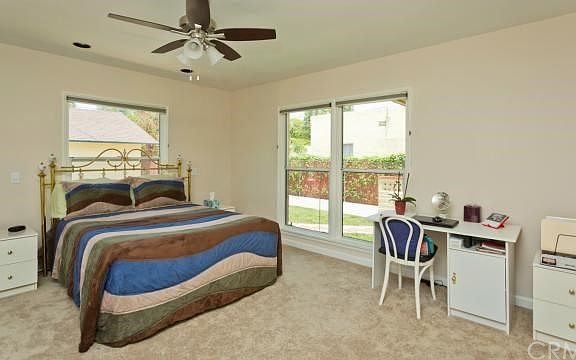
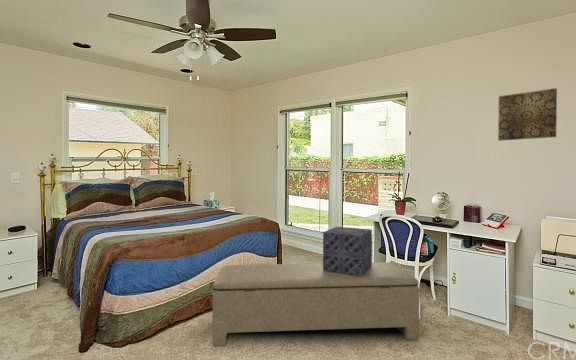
+ wall art [497,87,558,142]
+ decorative box [322,226,373,277]
+ bench [212,261,420,348]
